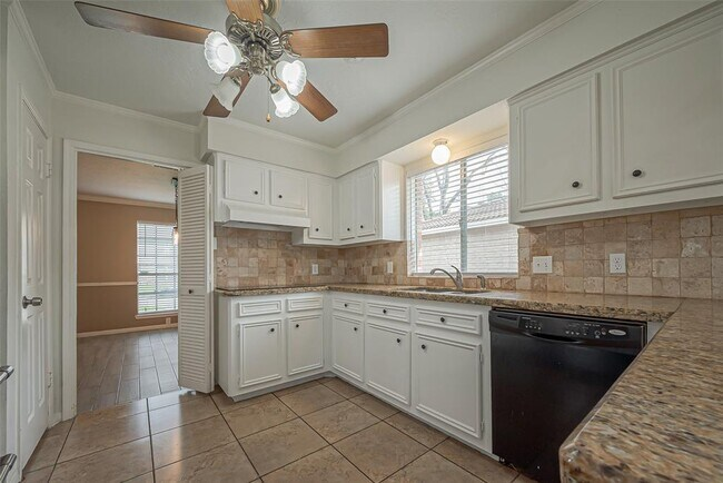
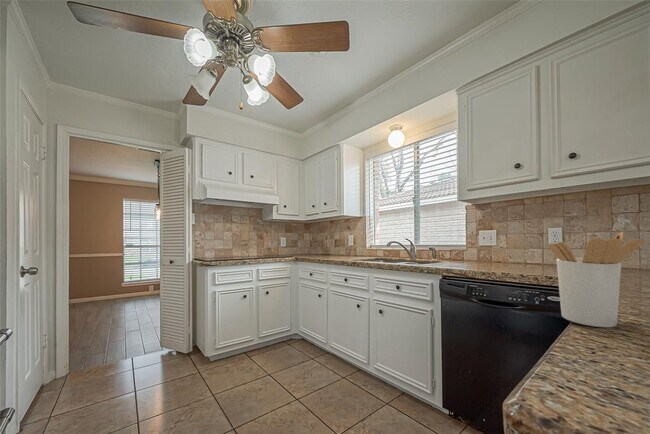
+ utensil holder [548,231,645,328]
